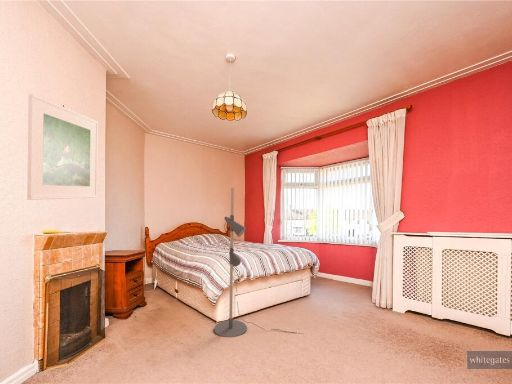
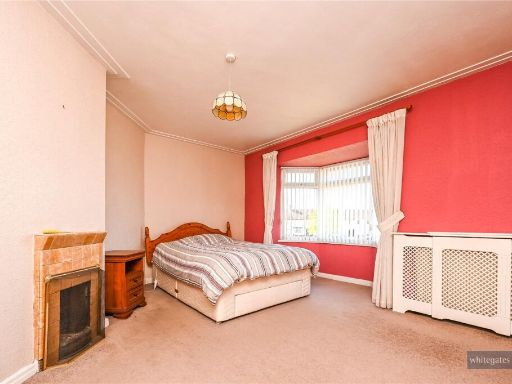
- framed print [26,92,99,201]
- floor lamp [213,186,304,338]
